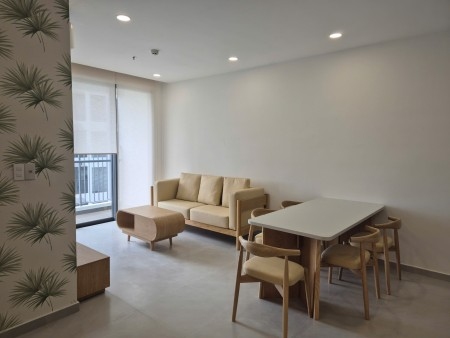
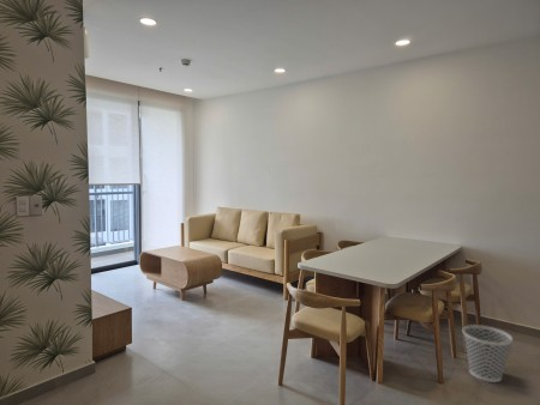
+ wastebasket [461,324,514,383]
